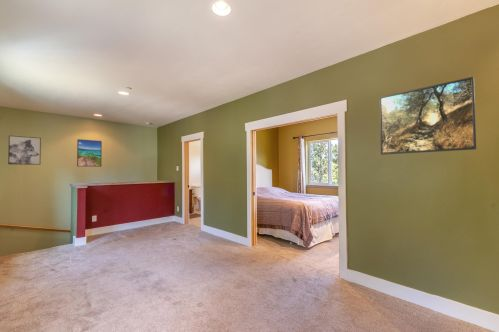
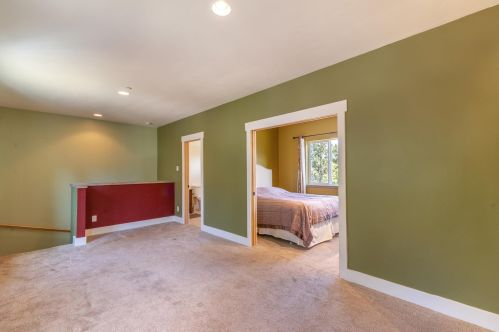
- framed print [76,138,103,168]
- wall art [7,135,42,166]
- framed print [378,76,477,156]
